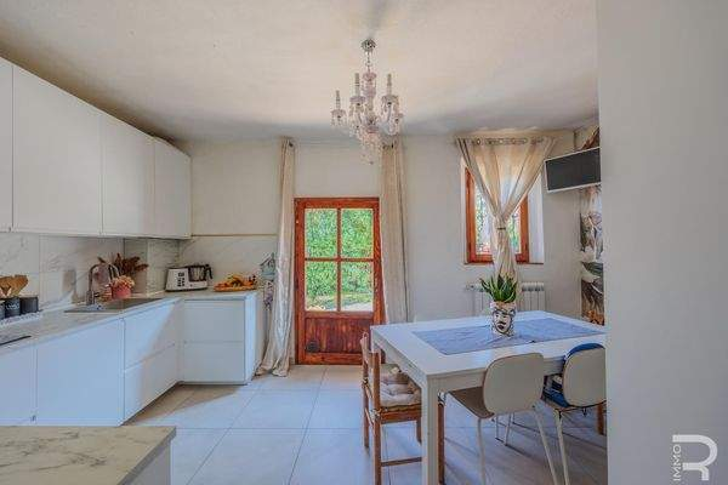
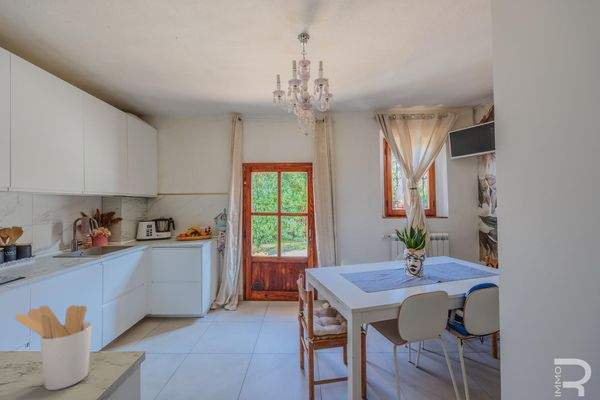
+ utensil holder [14,304,93,391]
